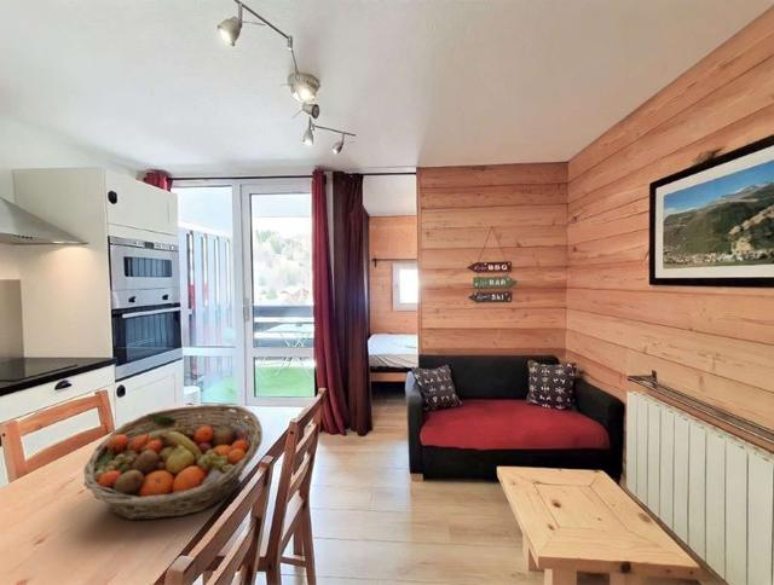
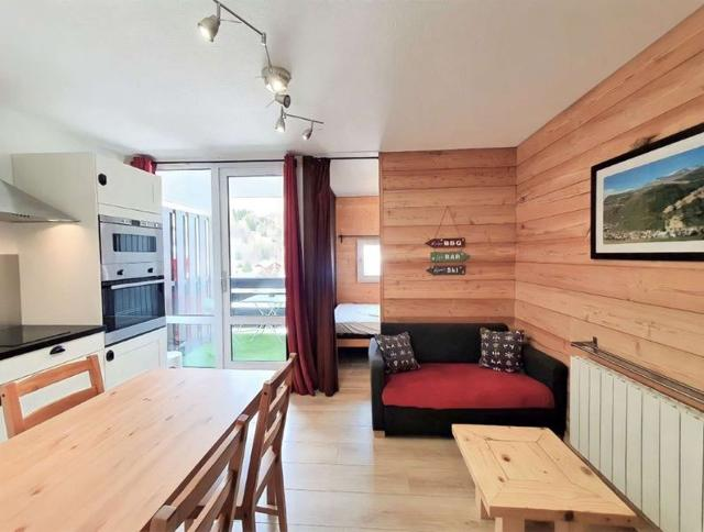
- fruit basket [82,402,264,522]
